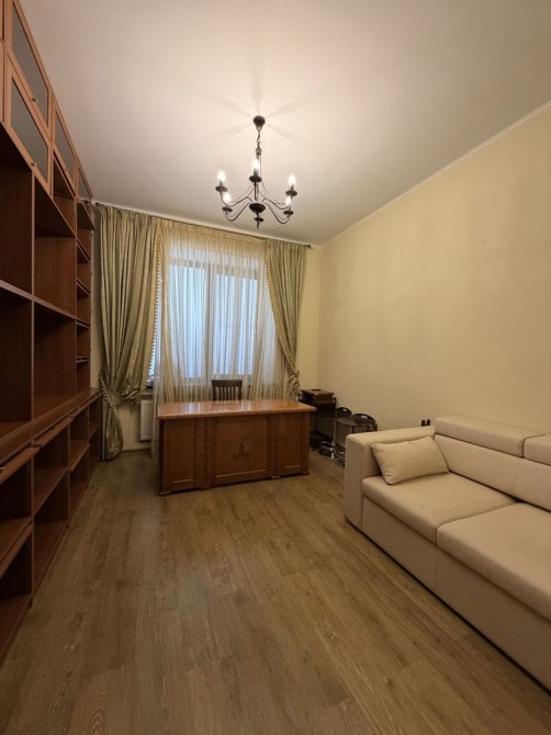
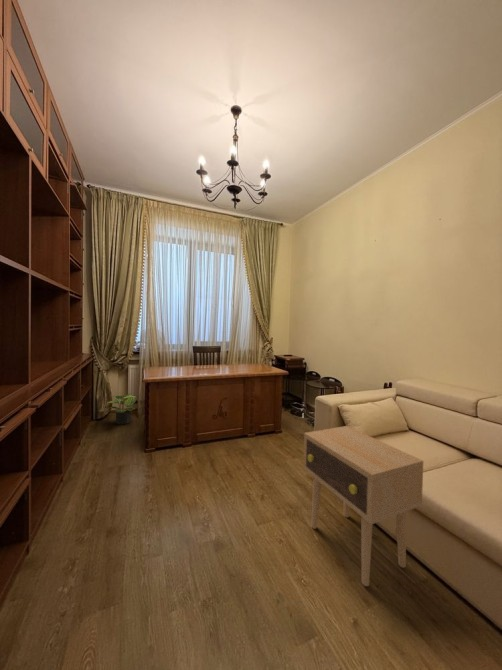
+ side table [302,425,424,587]
+ potted plant [107,393,137,426]
